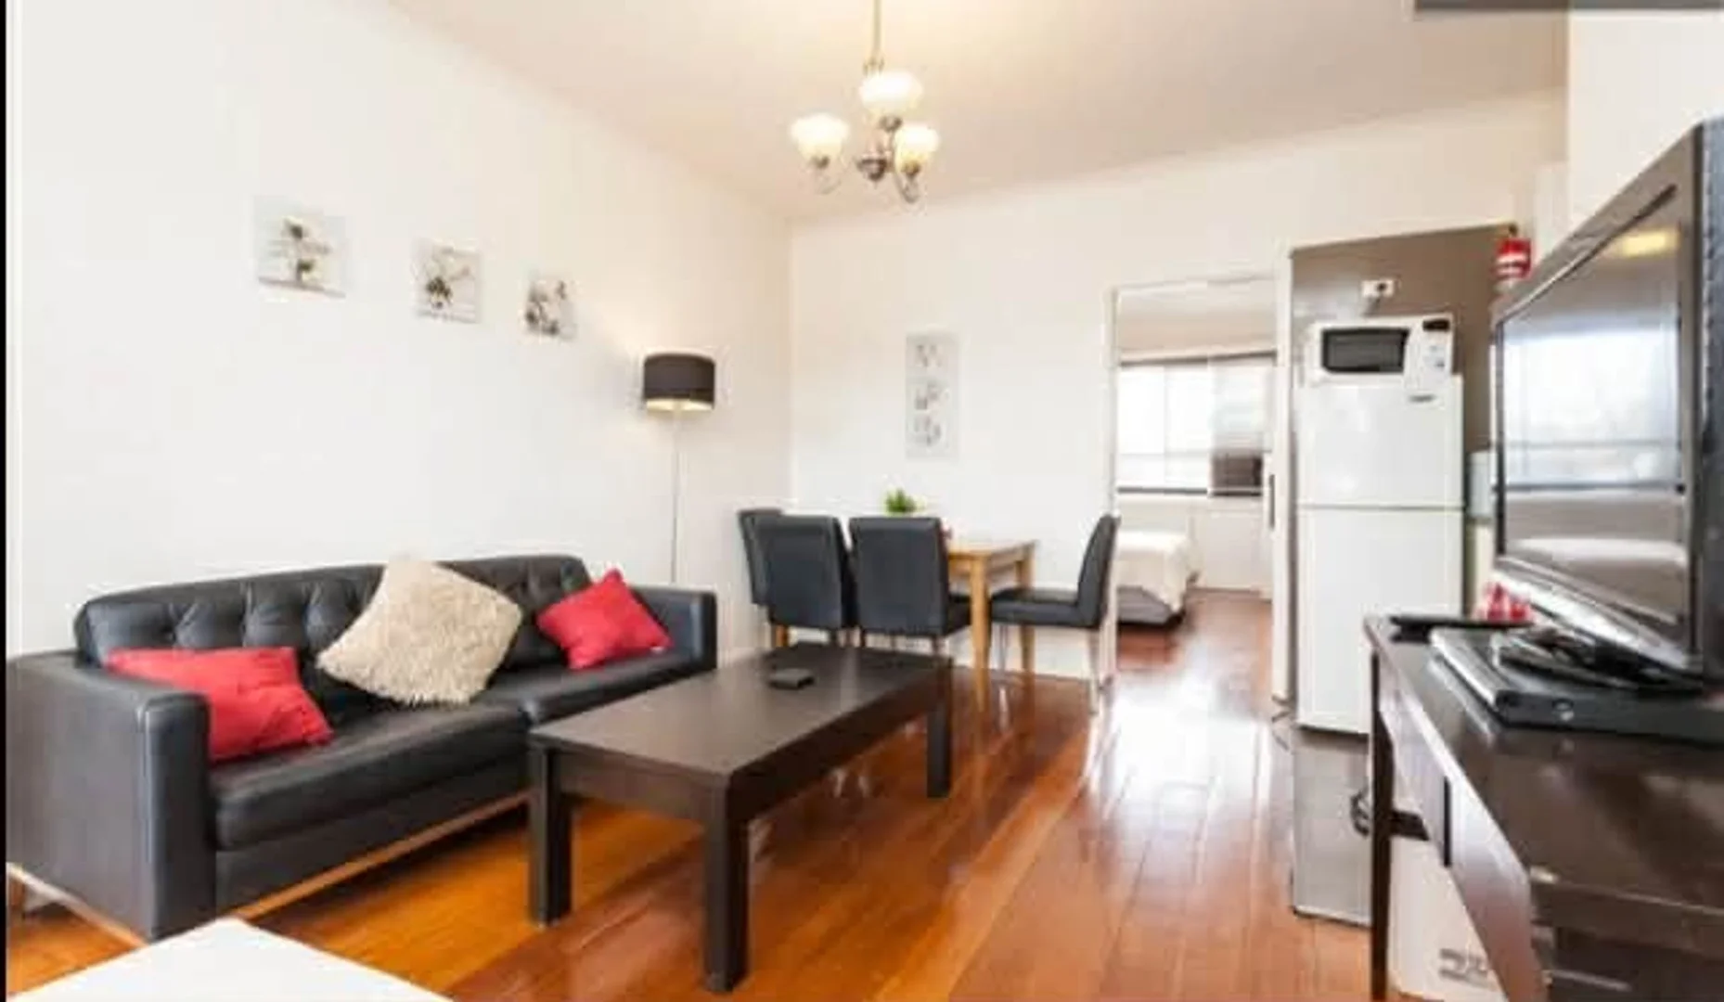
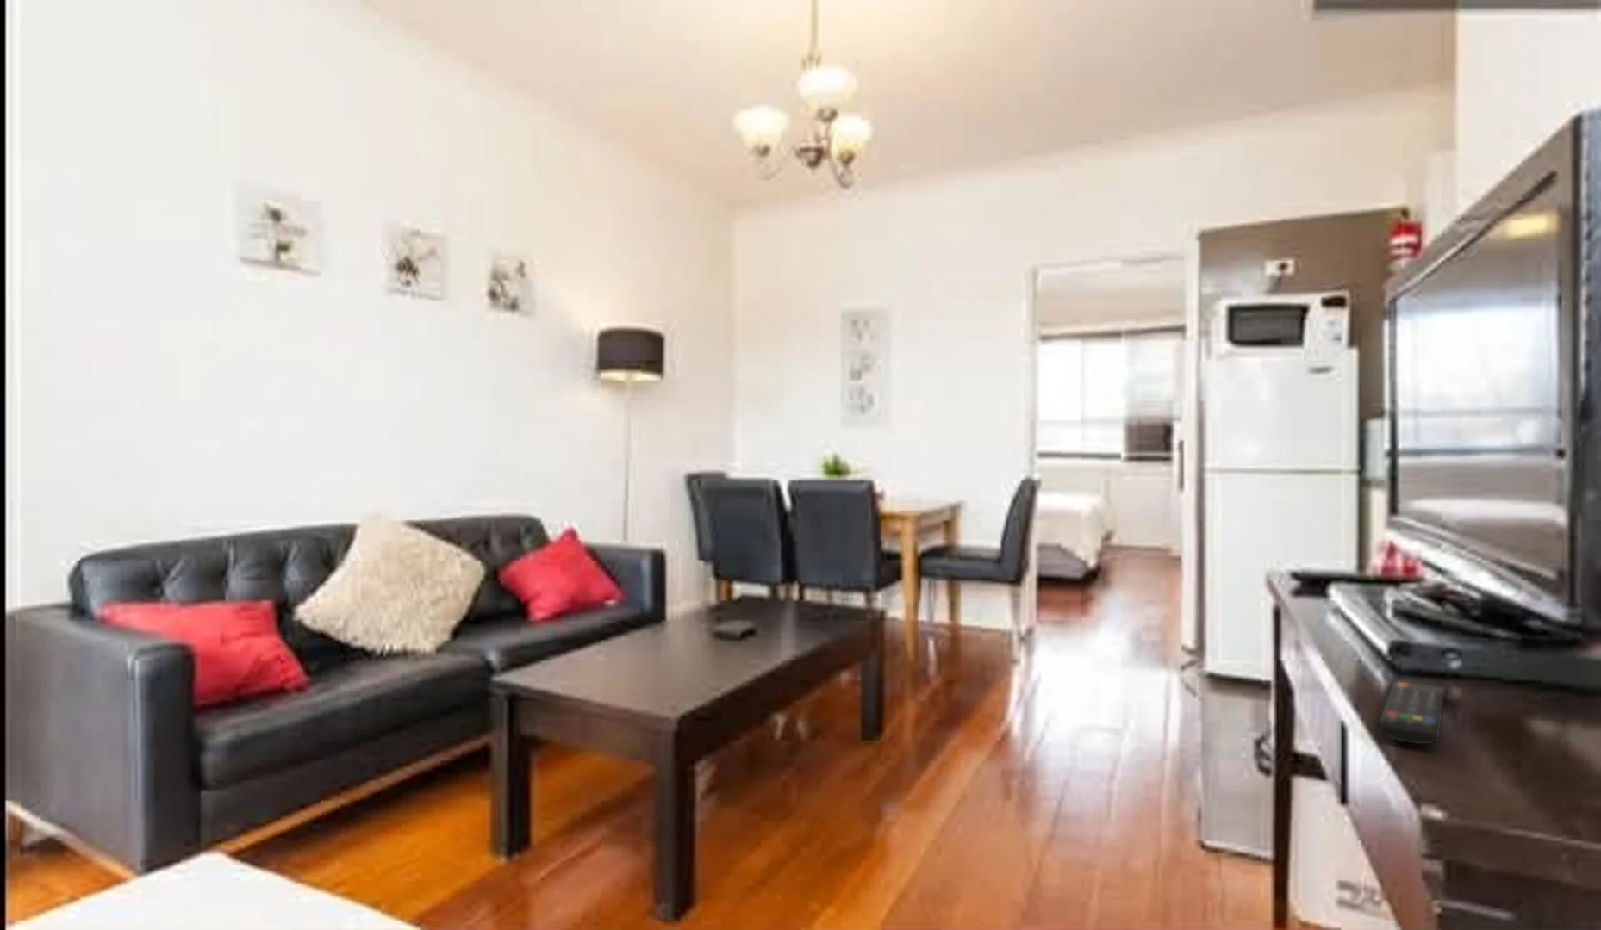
+ remote control [1377,680,1445,745]
